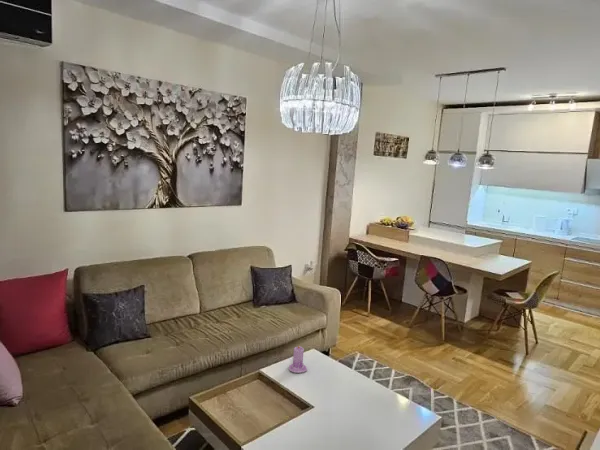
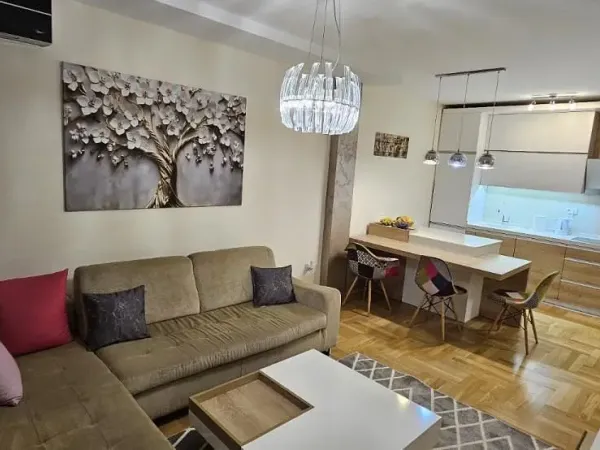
- candle [288,345,308,374]
